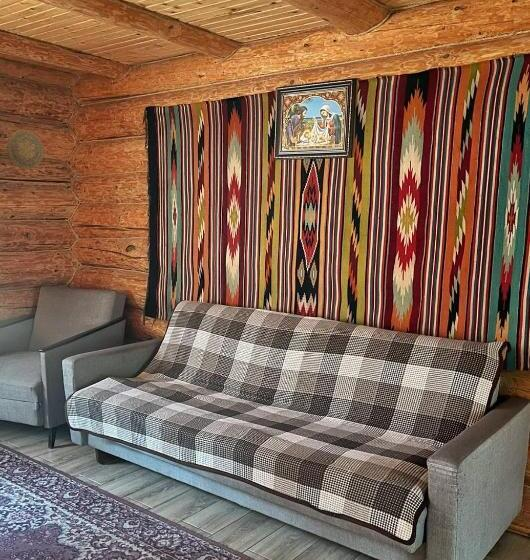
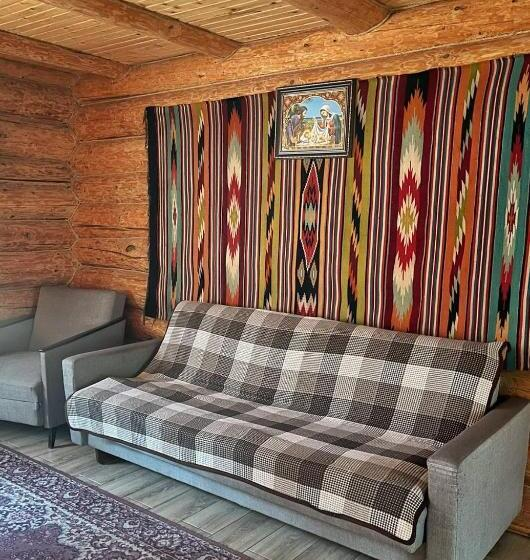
- decorative plate [6,129,45,170]
